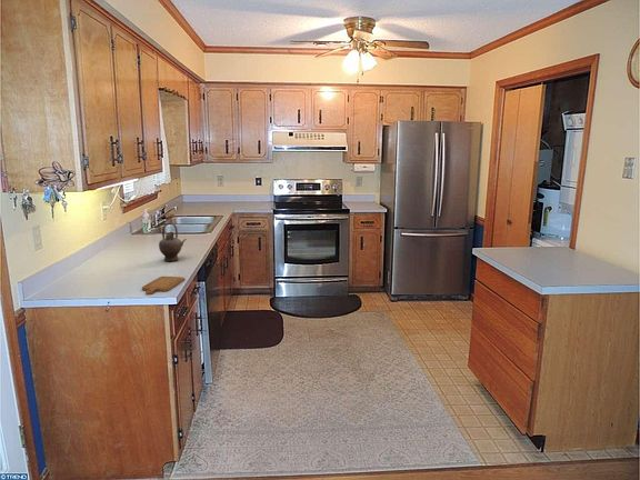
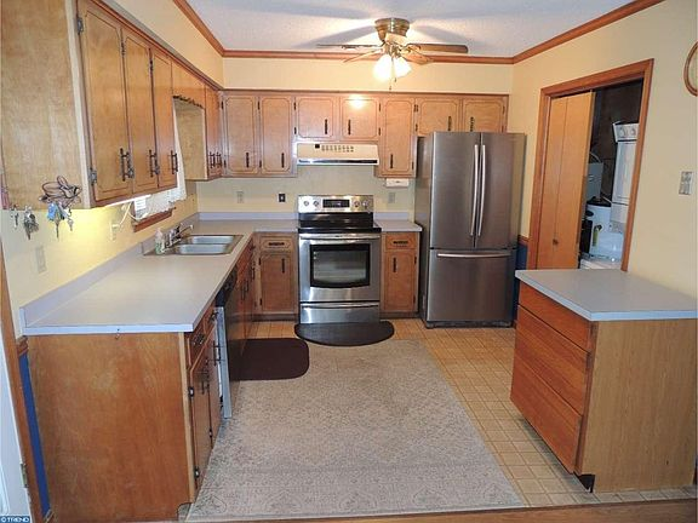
- teapot [158,221,188,262]
- chopping board [141,276,186,296]
